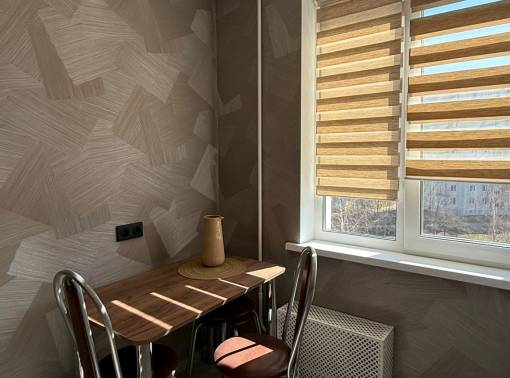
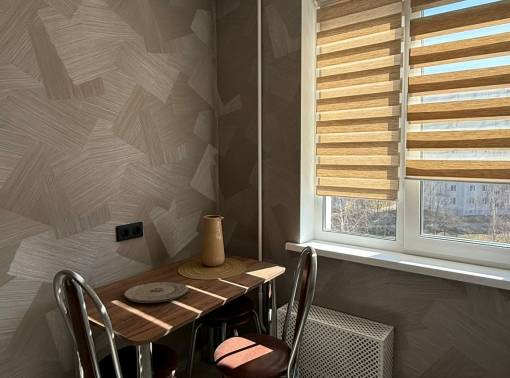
+ plate [123,281,189,304]
